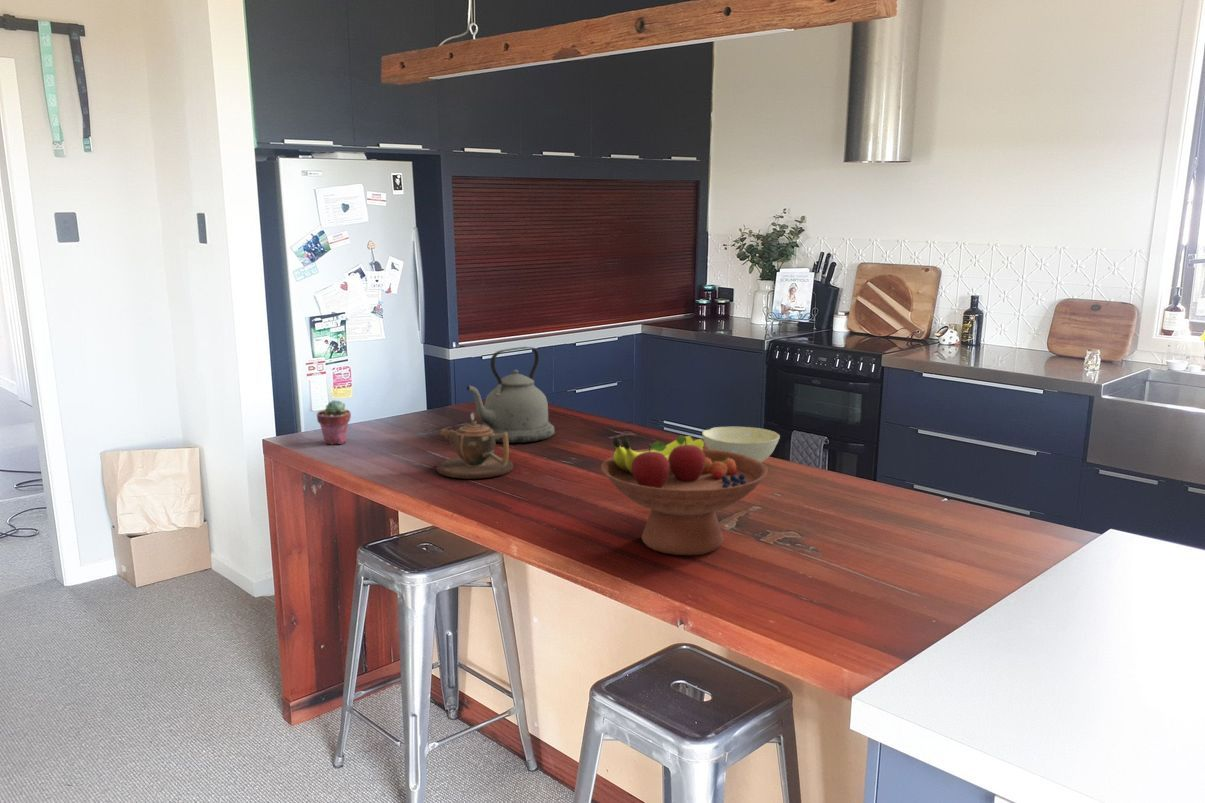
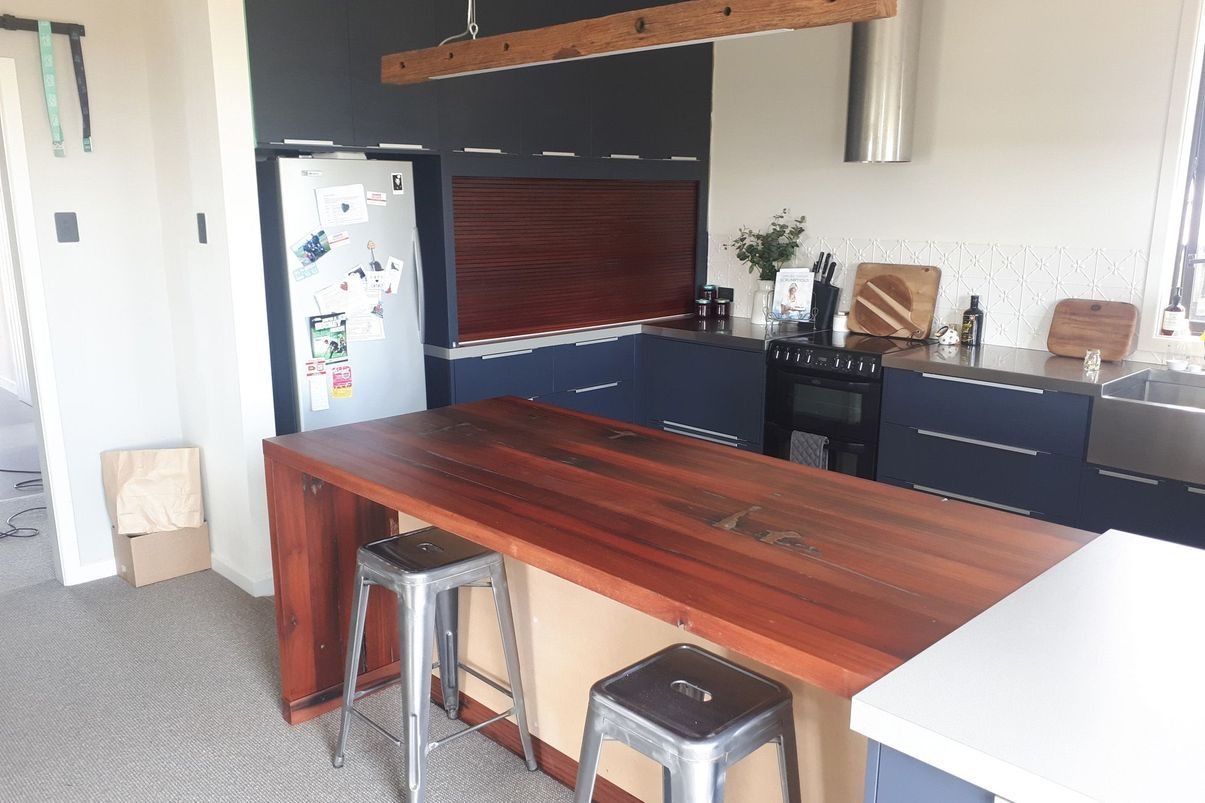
- kettle [466,346,556,444]
- teapot [436,411,514,480]
- fruit bowl [600,434,769,556]
- bowl [701,426,781,462]
- potted succulent [316,399,352,446]
